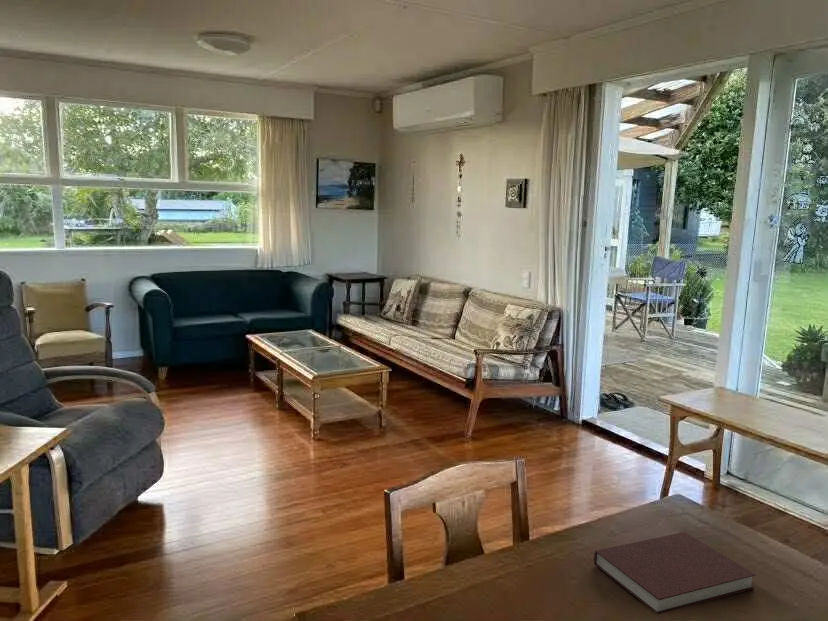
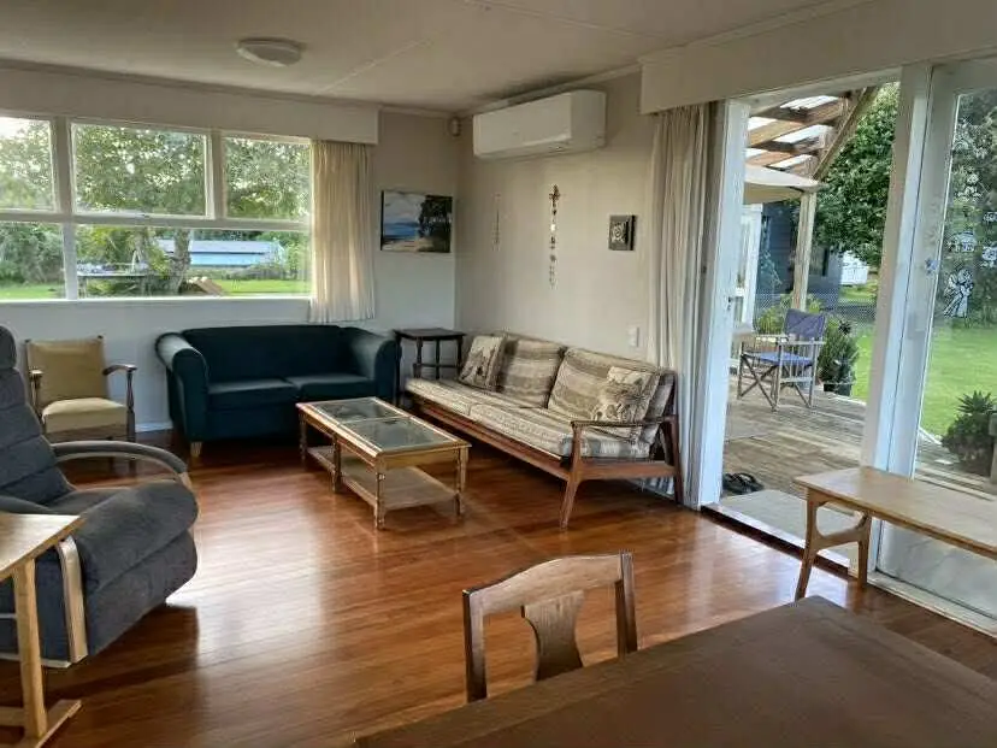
- notebook [593,531,757,615]
